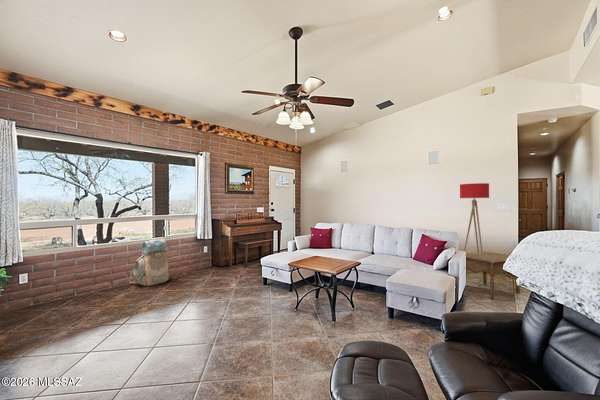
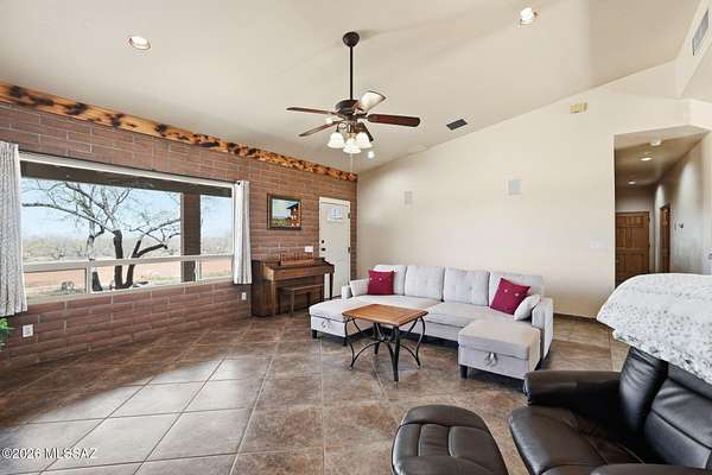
- backpack [128,238,171,287]
- side table [465,250,521,301]
- floor lamp [459,182,490,252]
